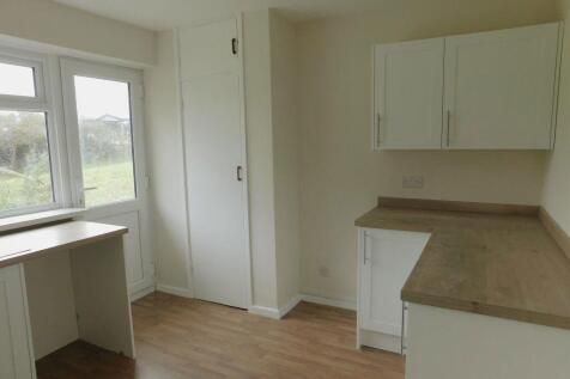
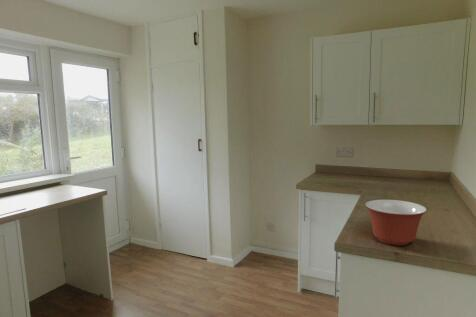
+ mixing bowl [364,199,428,246]
